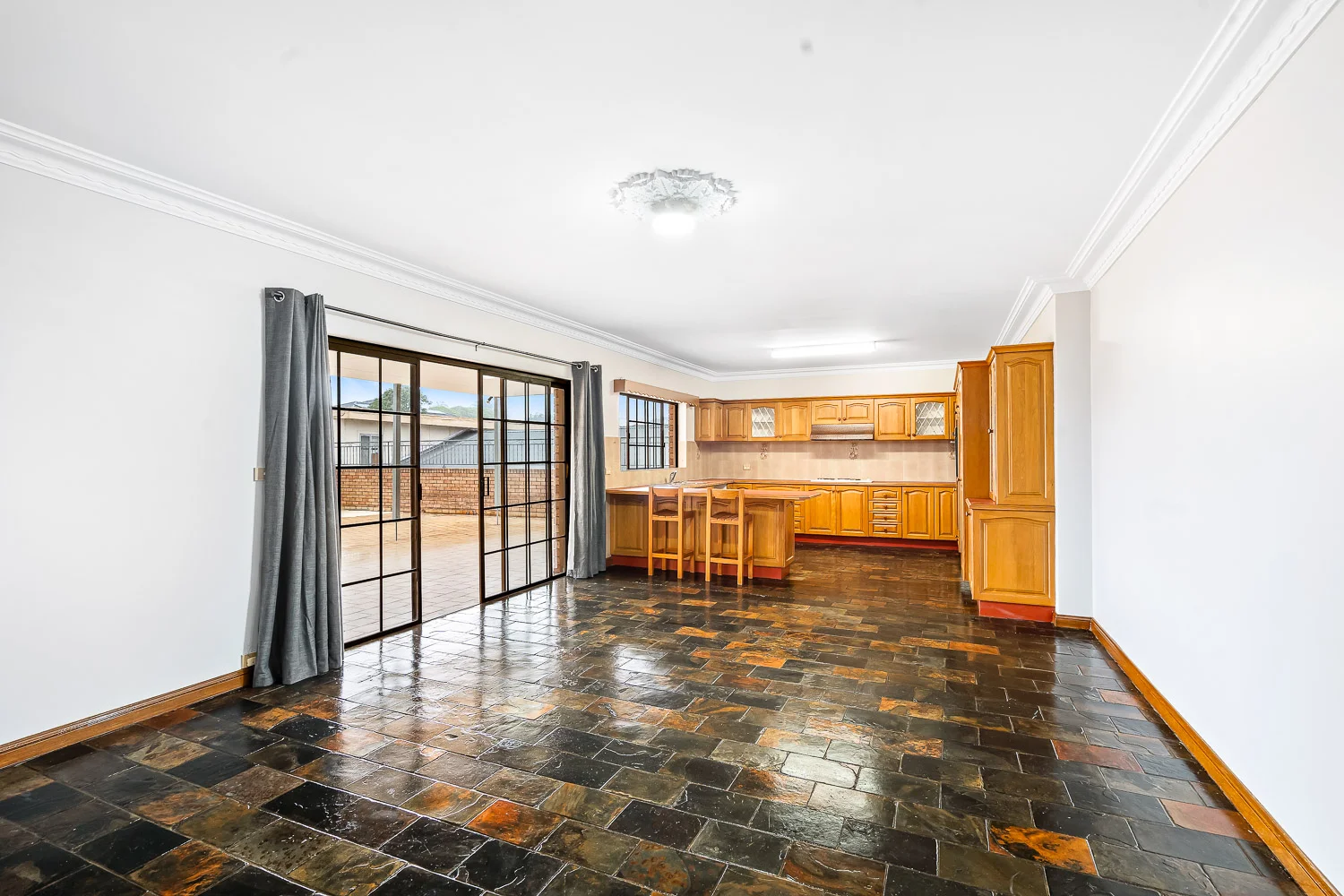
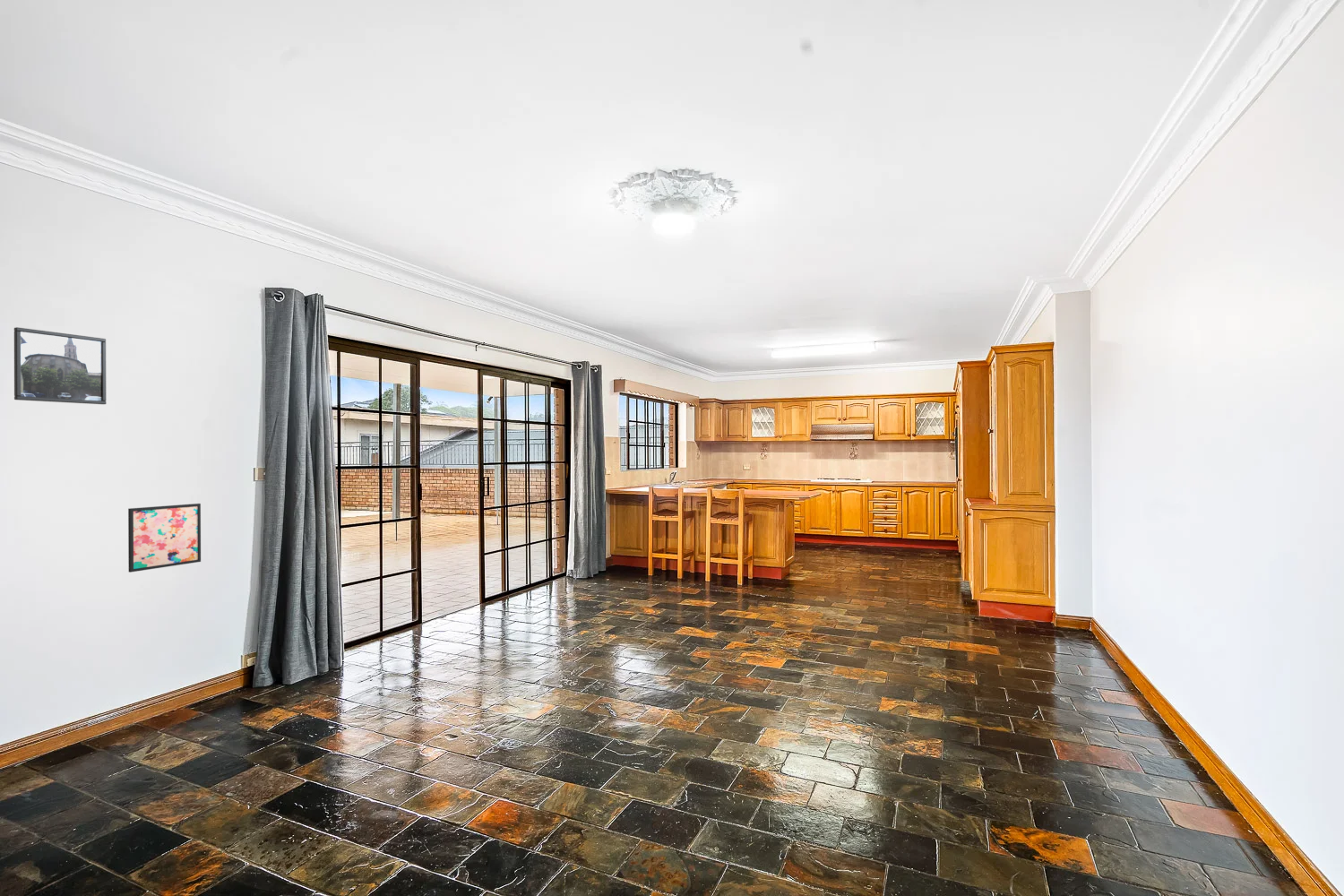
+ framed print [13,326,108,405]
+ wall art [127,503,202,573]
